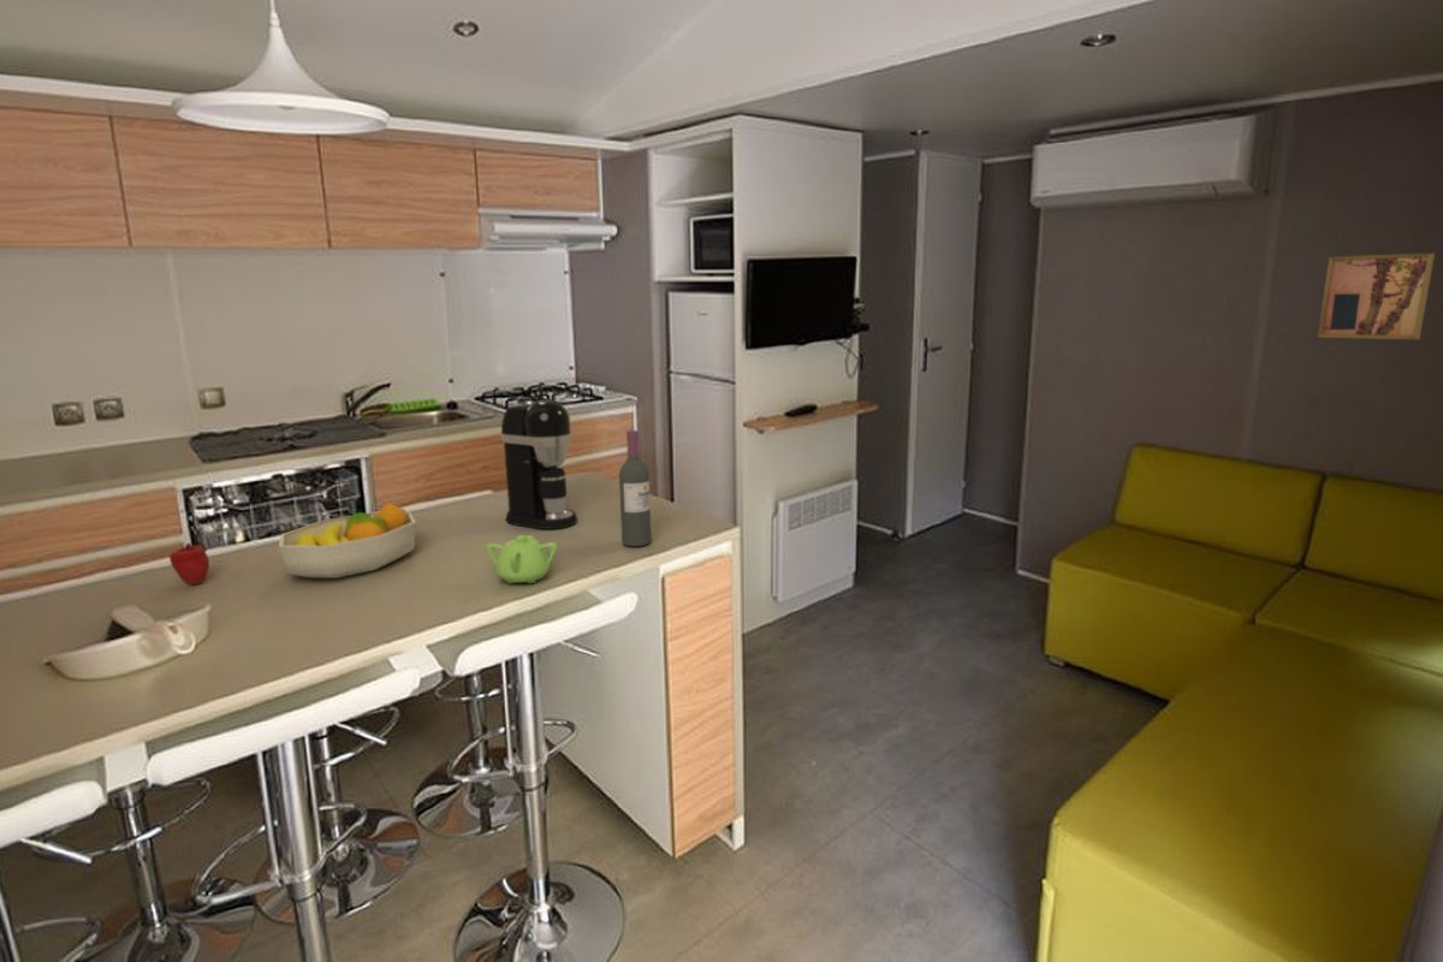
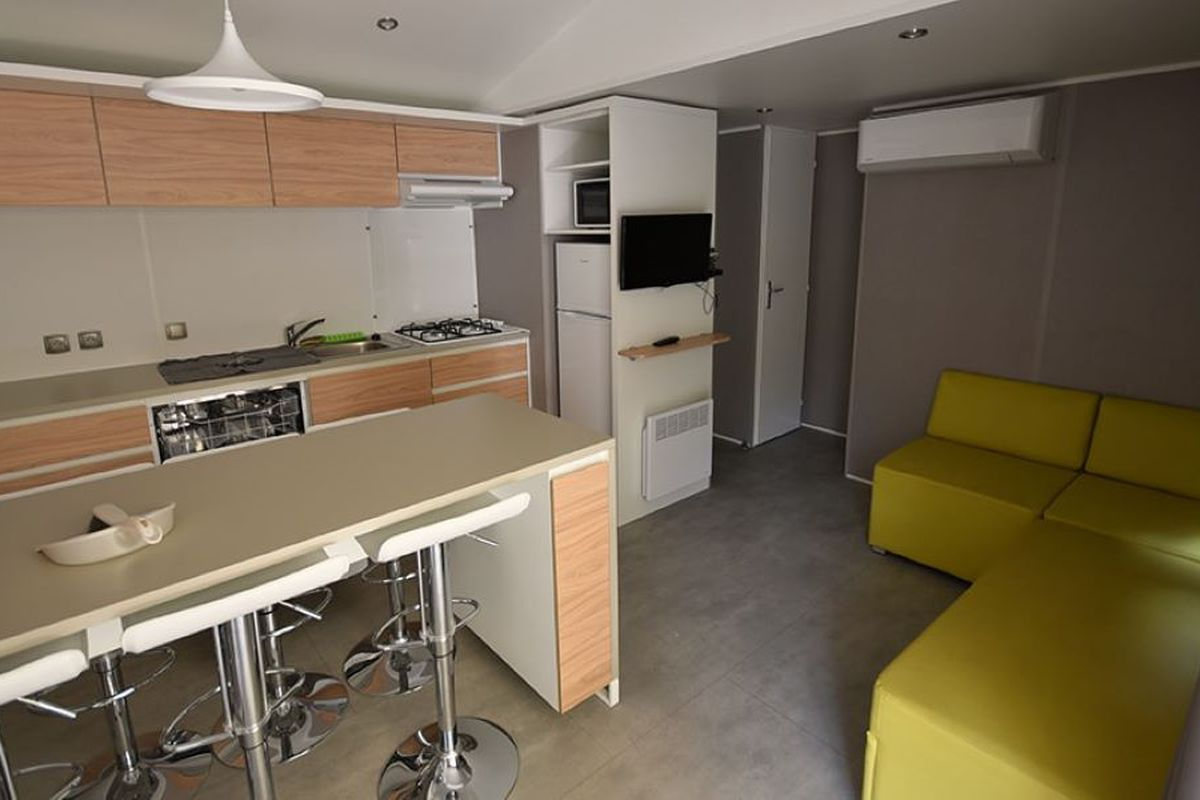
- fruit bowl [278,501,417,580]
- wall art [1317,251,1436,340]
- teapot [486,534,558,584]
- apple [168,542,210,586]
- coffee maker [499,399,578,530]
- wine bottle [618,429,653,547]
